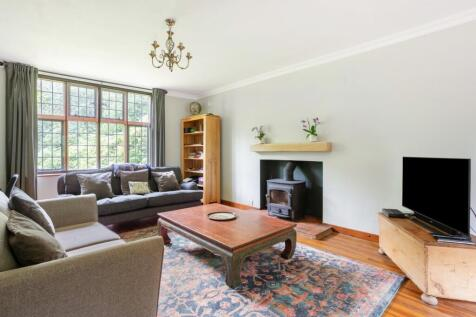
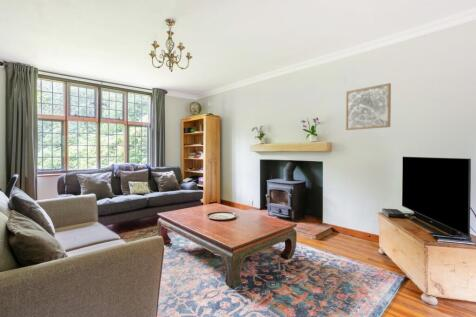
+ wall art [345,82,392,131]
